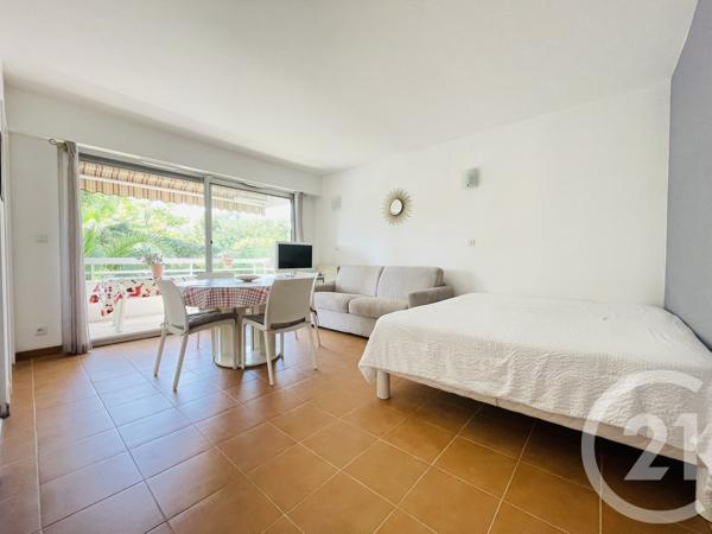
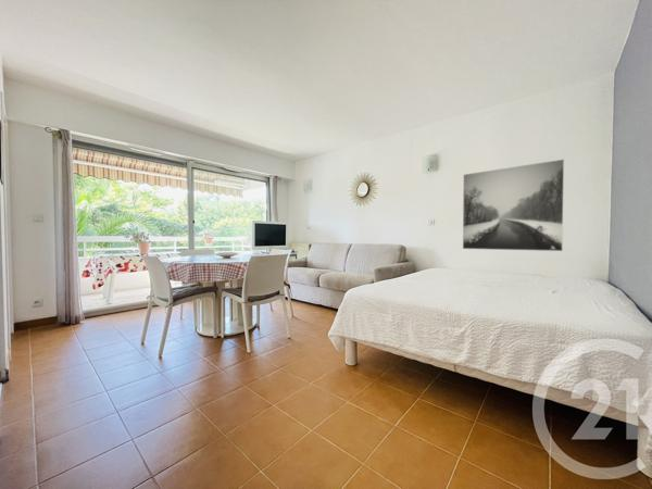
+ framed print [462,158,565,252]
